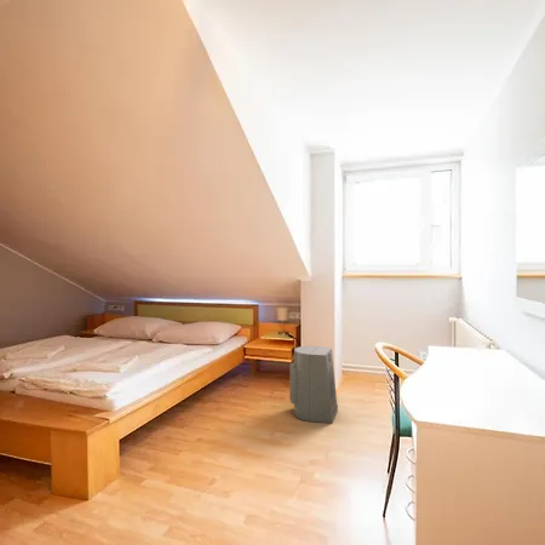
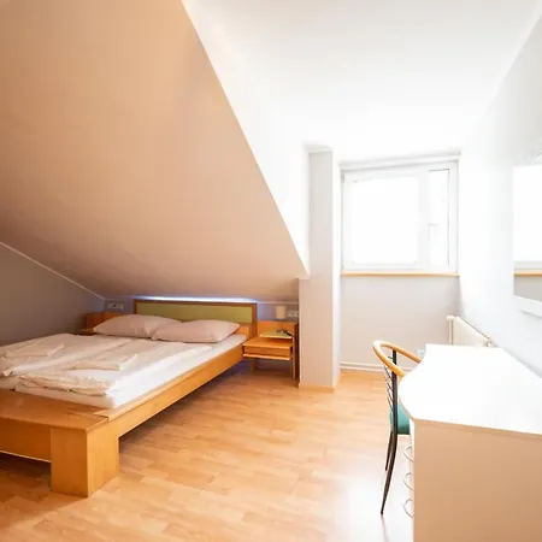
- fan [288,345,339,424]
